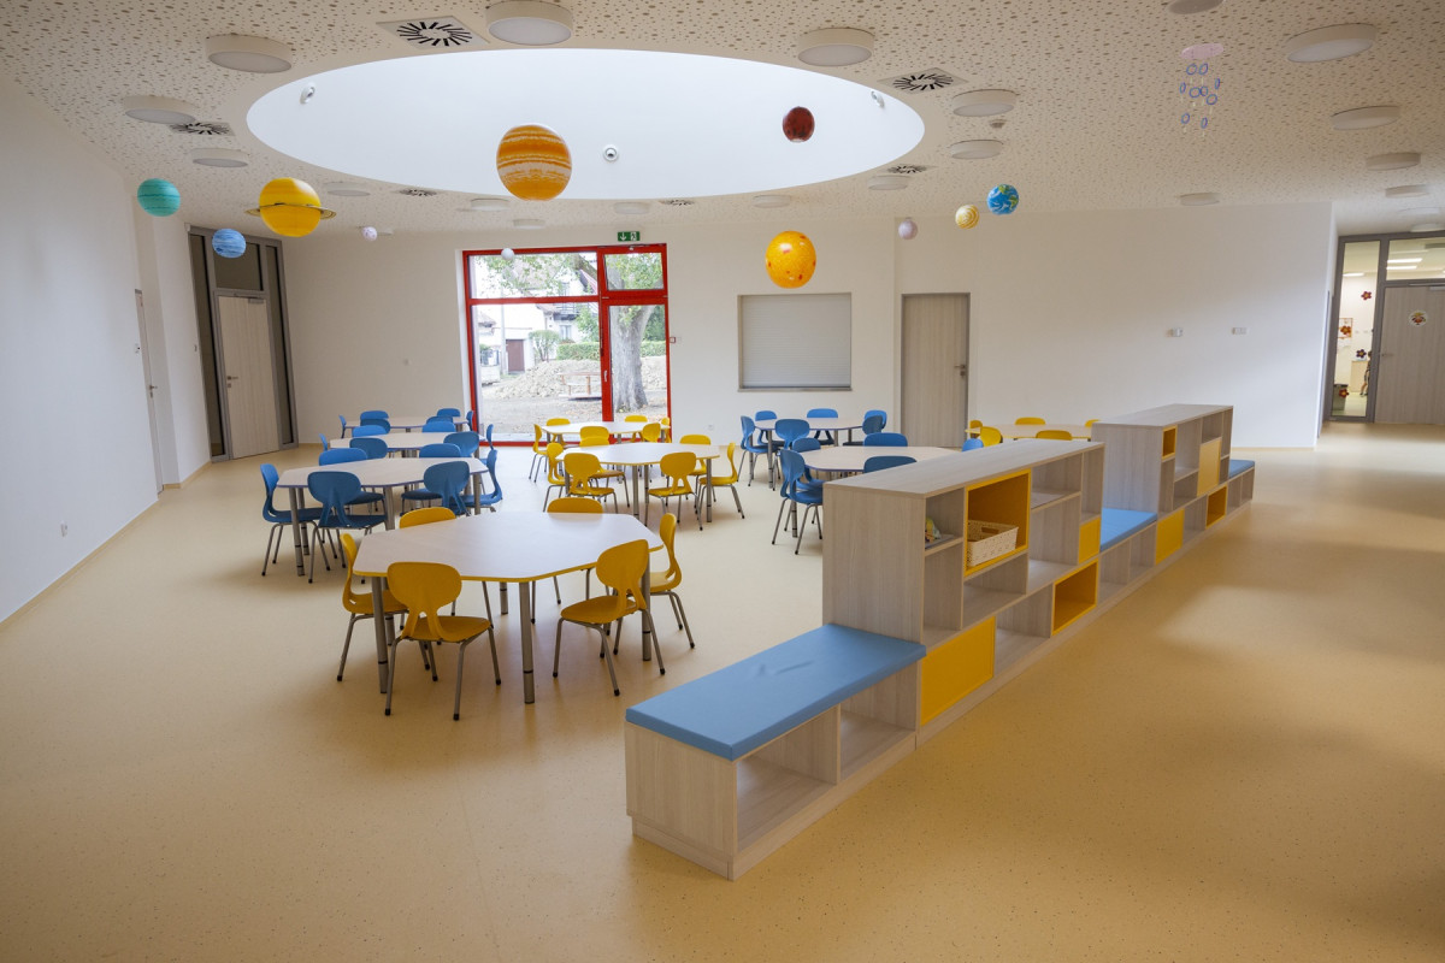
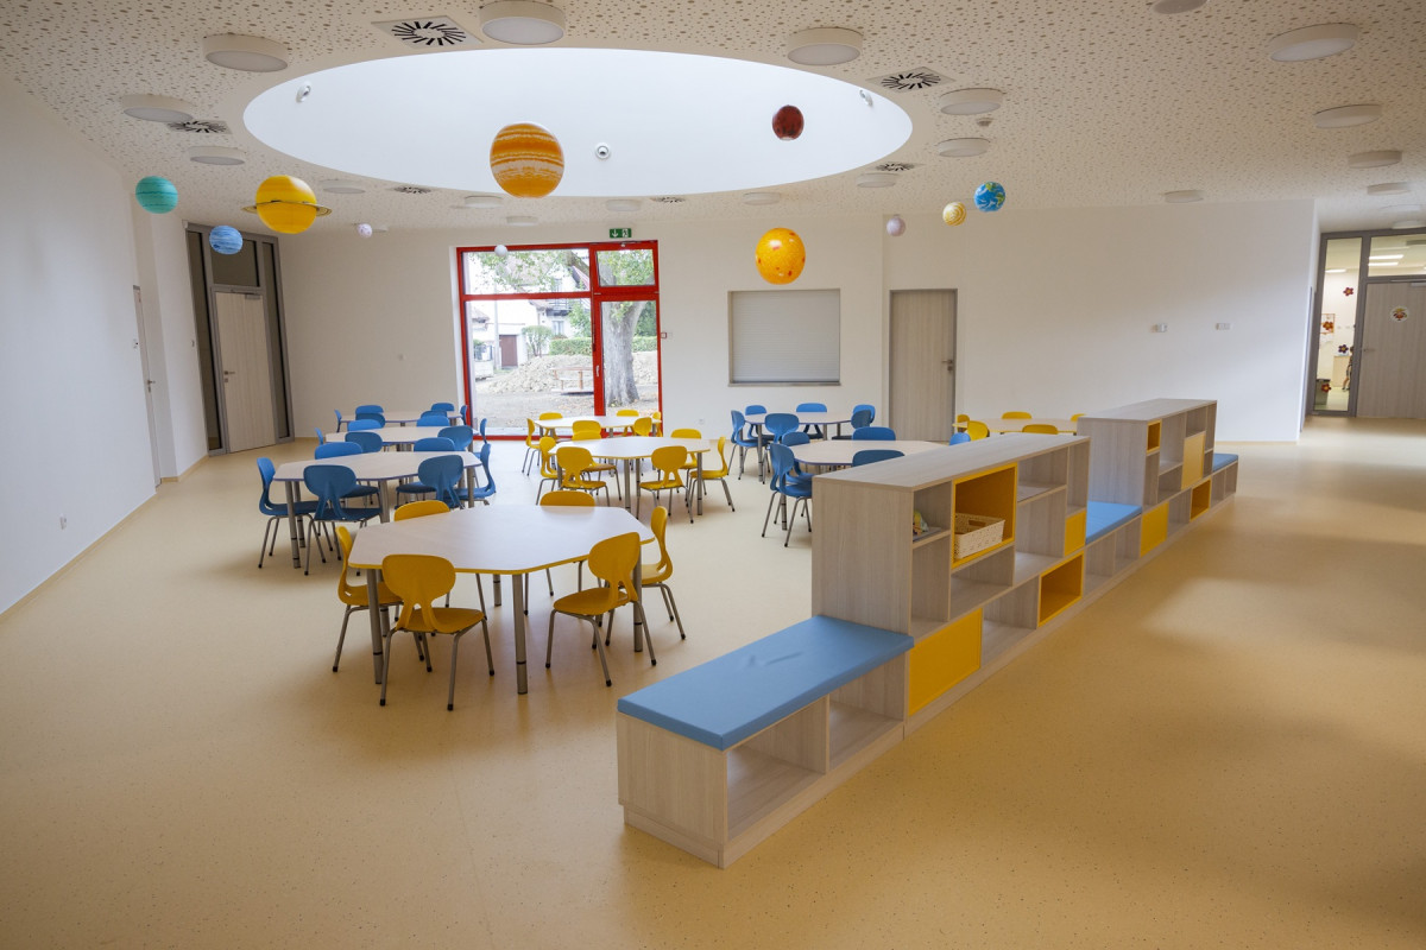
- ceiling mobile [1179,42,1226,138]
